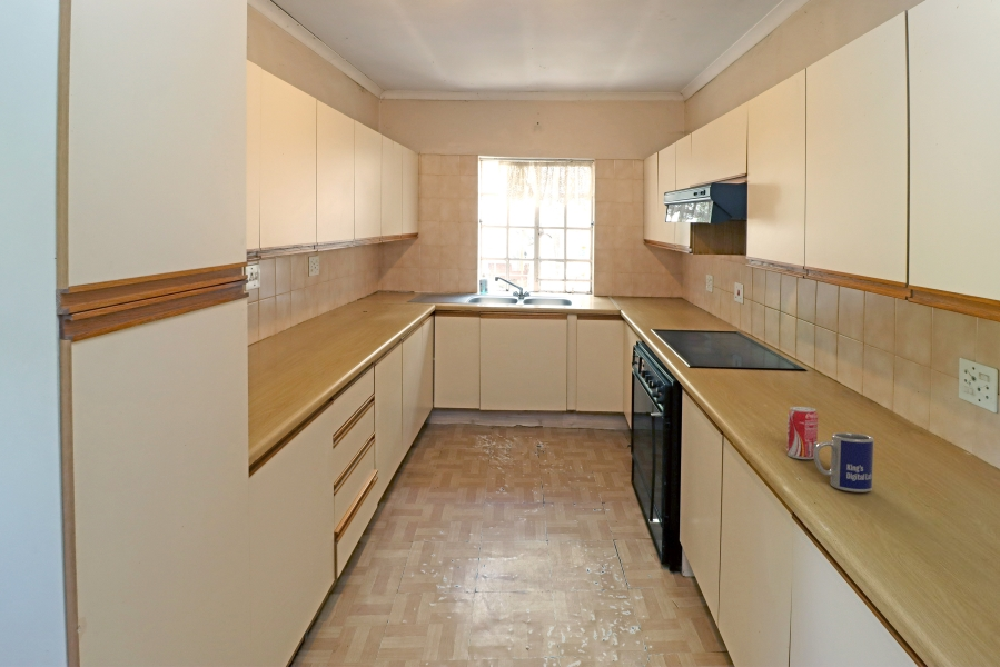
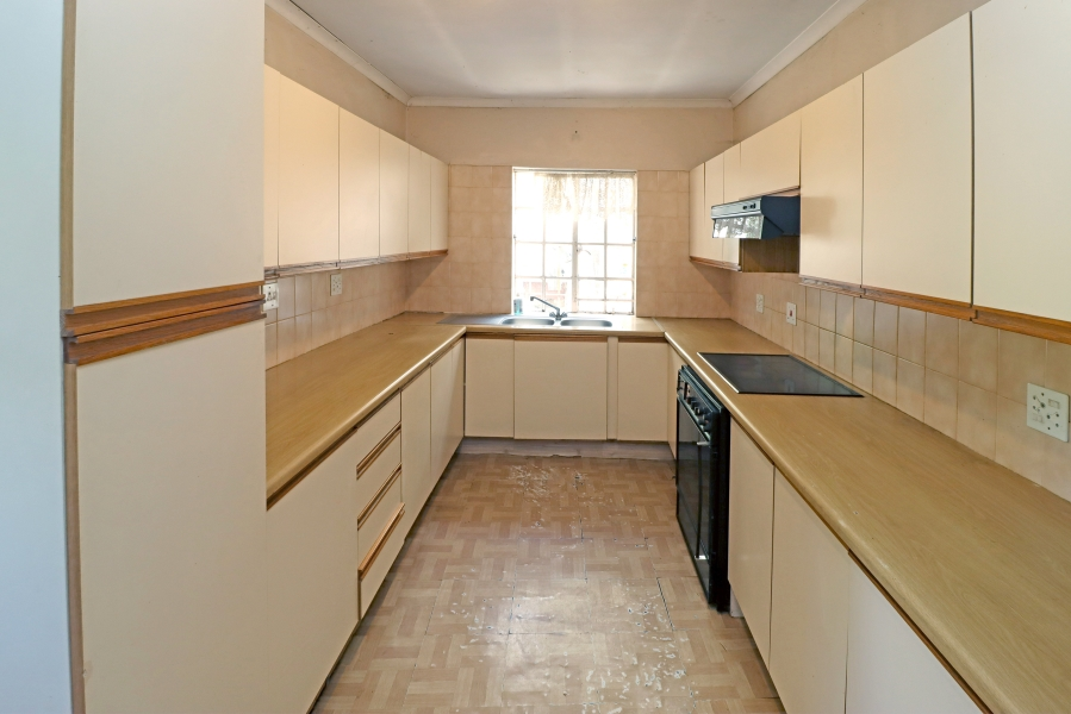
- mug [813,431,875,494]
- beverage can [785,406,819,460]
